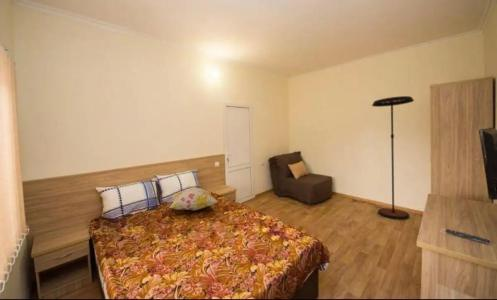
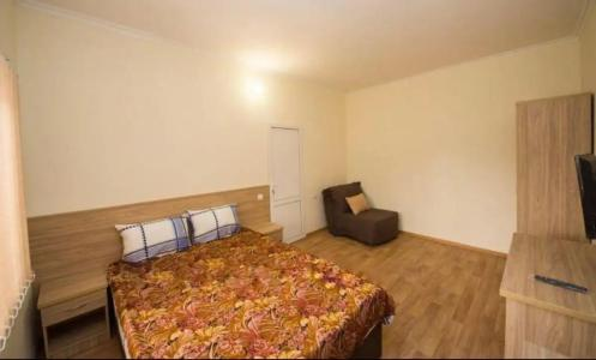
- decorative pillow [168,186,219,212]
- floor lamp [351,95,415,221]
